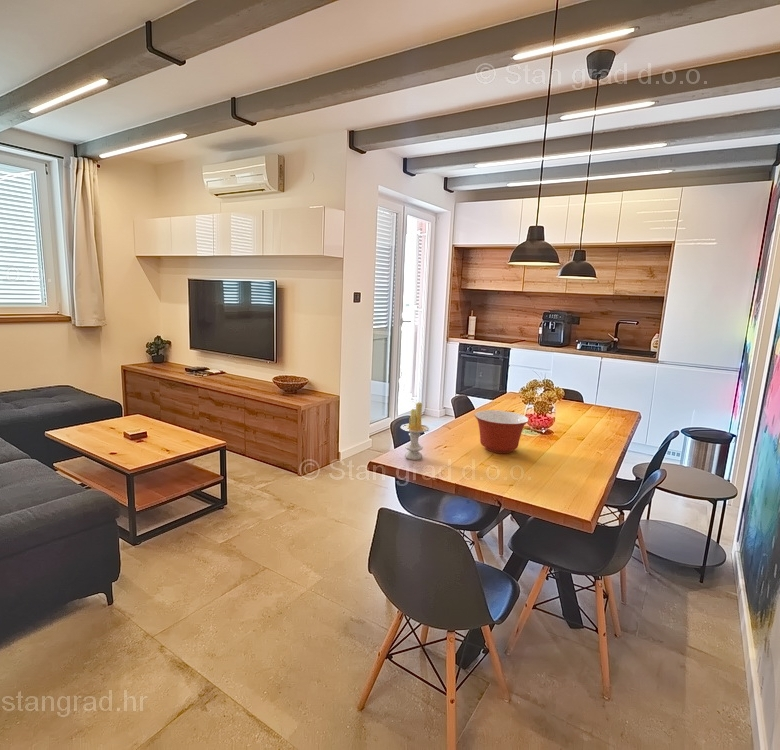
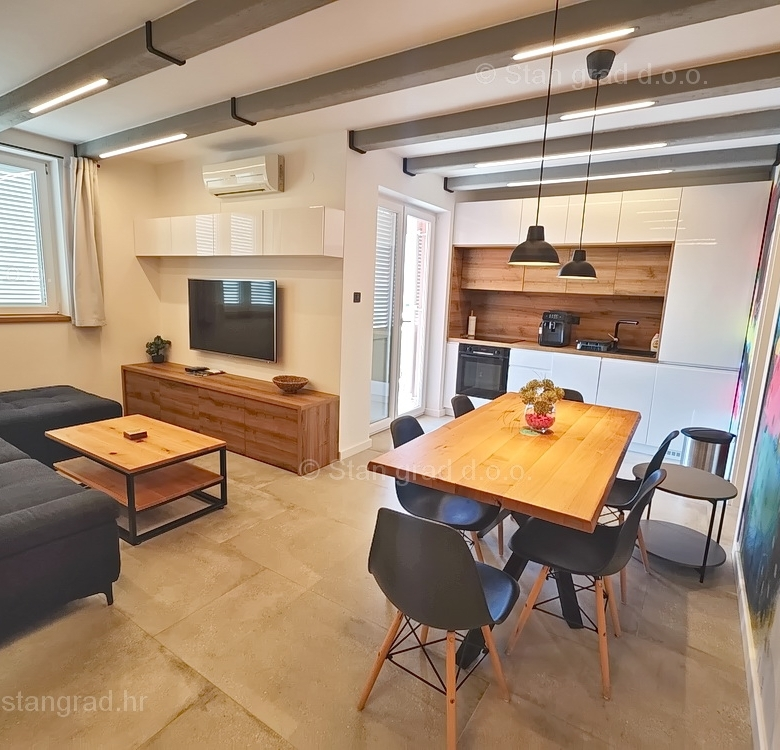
- candle [400,401,430,461]
- mixing bowl [473,409,530,454]
